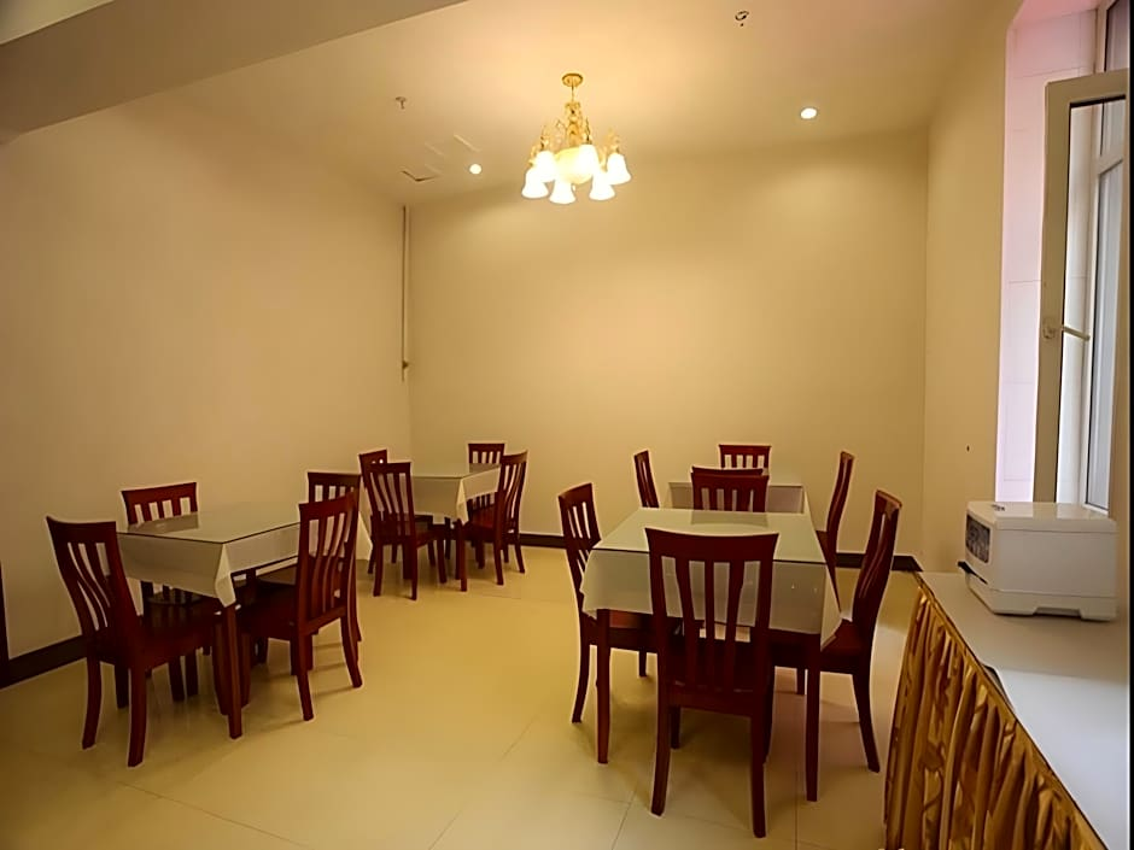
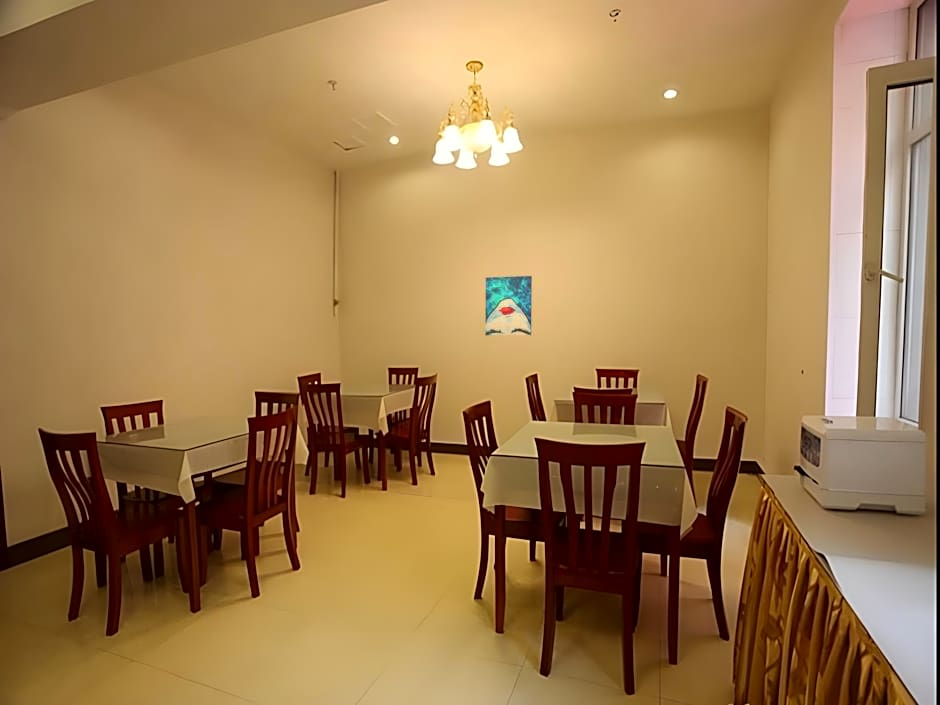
+ wall art [485,275,533,337]
